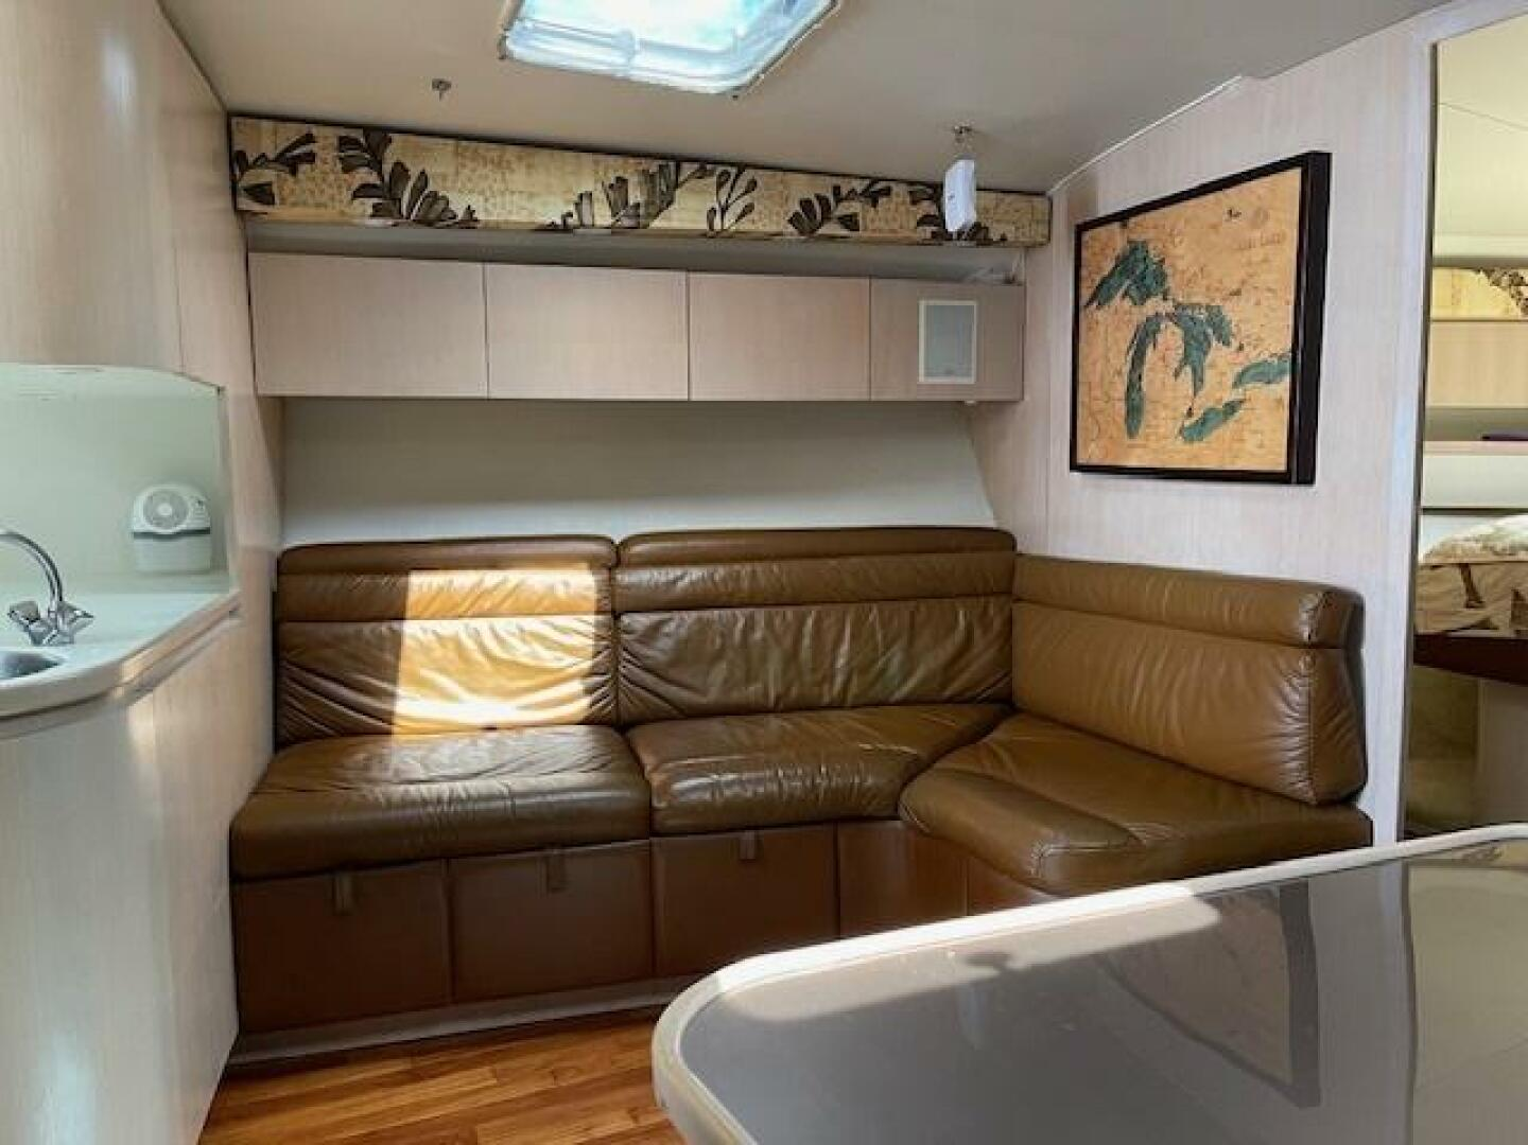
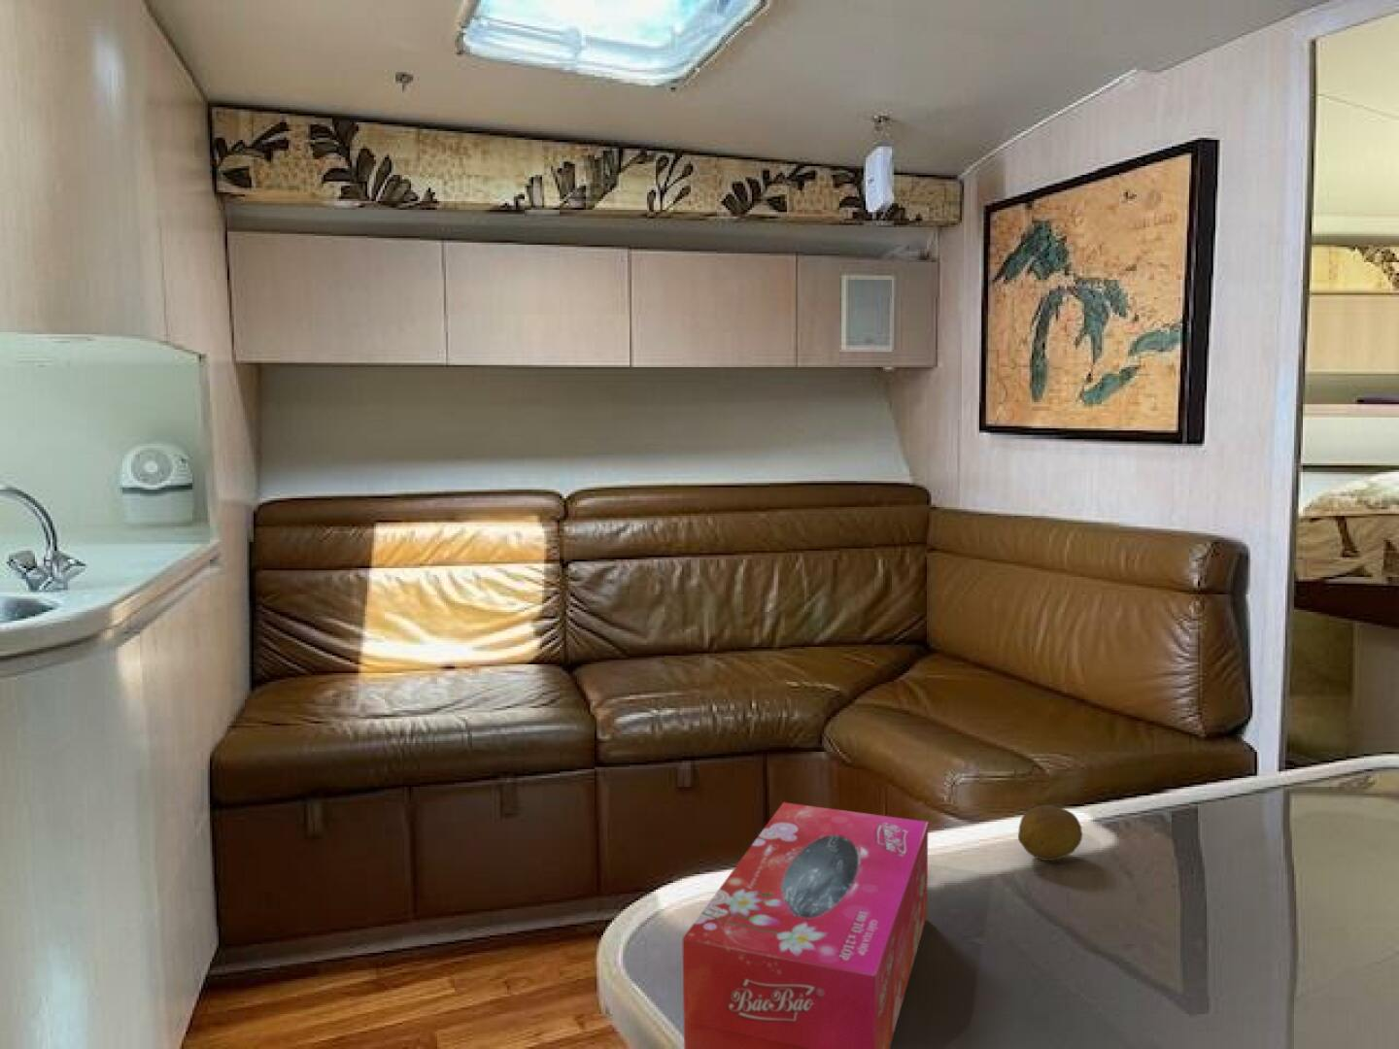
+ fruit [1017,804,1083,862]
+ tissue box [681,801,929,1049]
